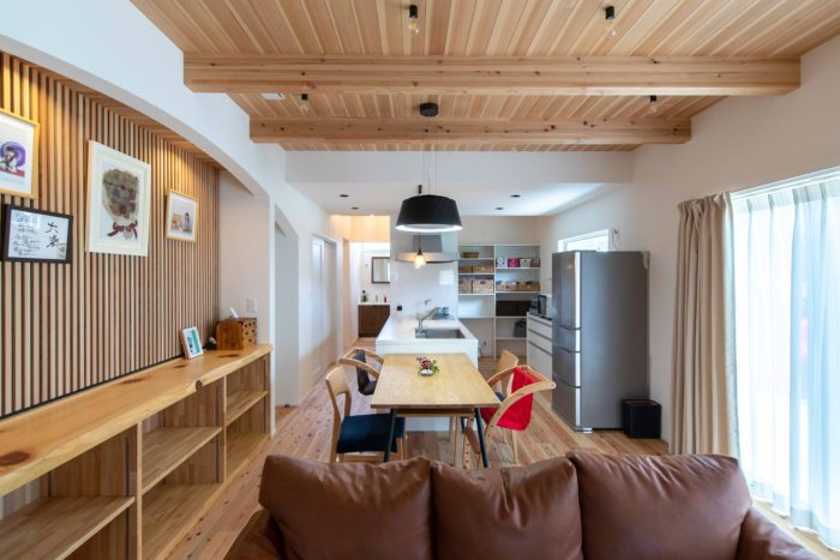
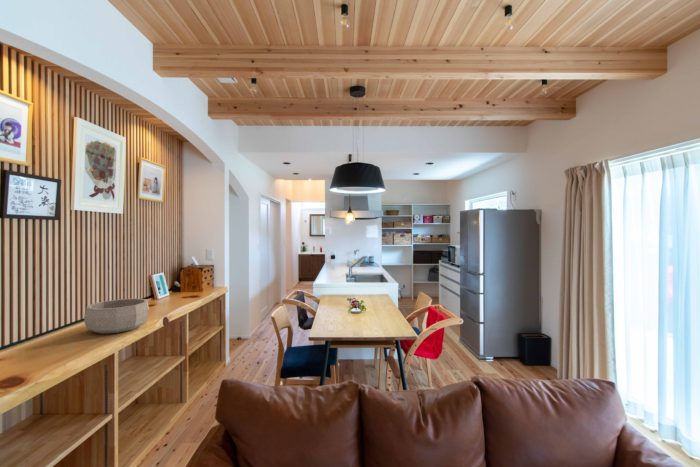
+ decorative bowl [83,297,150,335]
